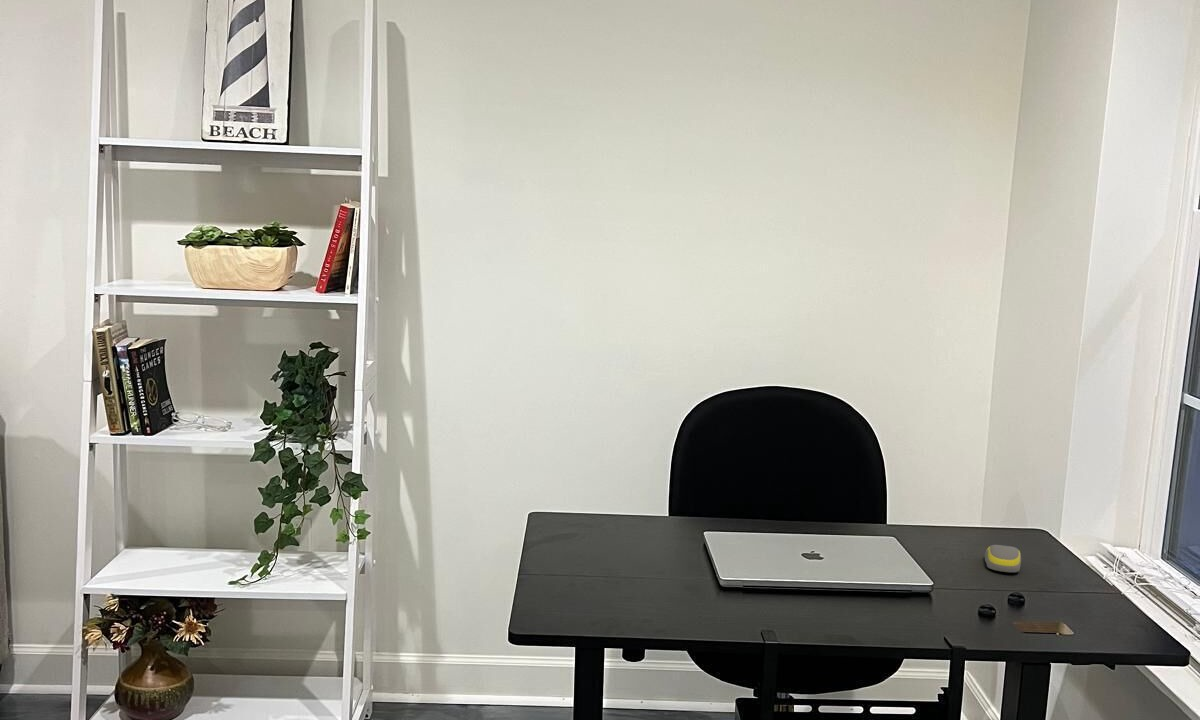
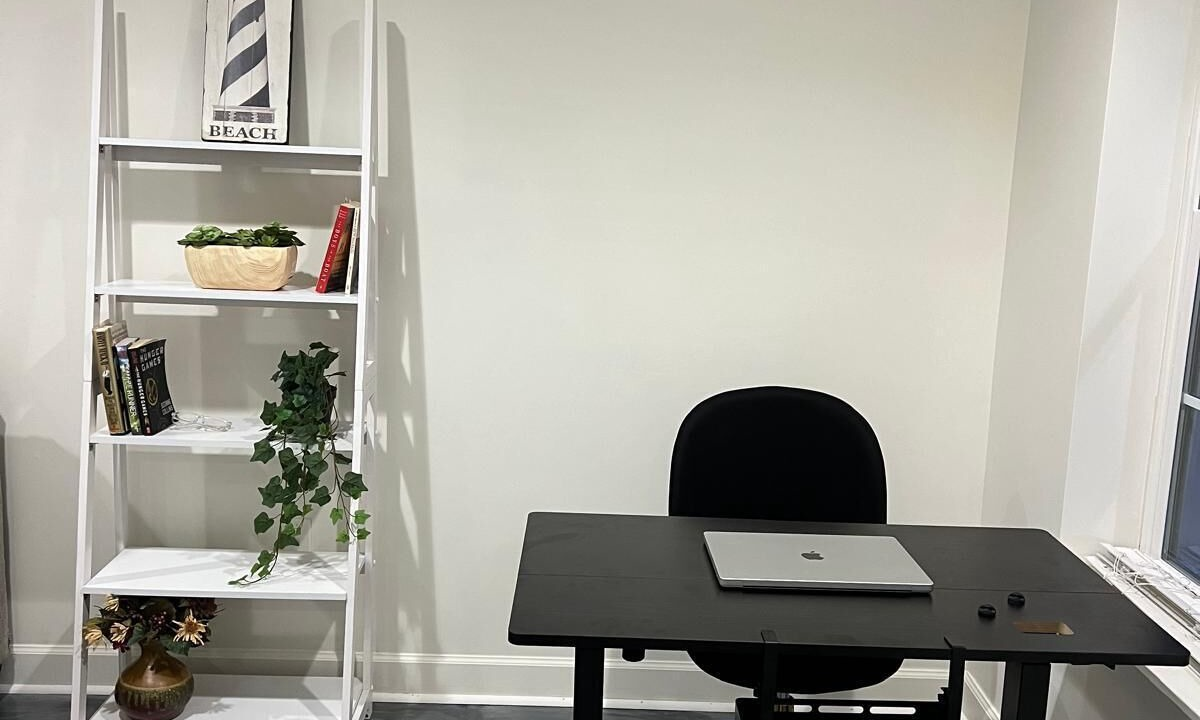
- computer mouse [984,544,1022,573]
